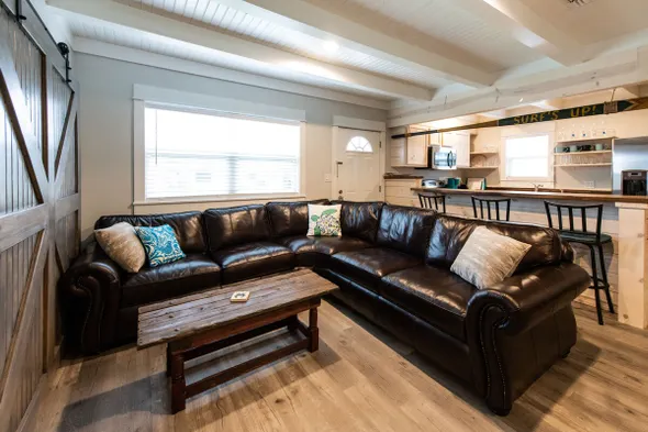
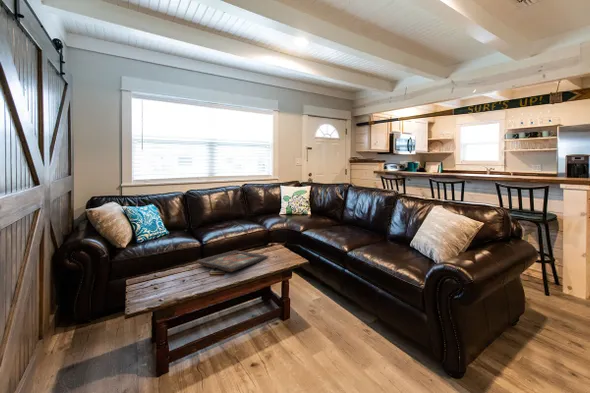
+ decorative tray [195,249,269,273]
